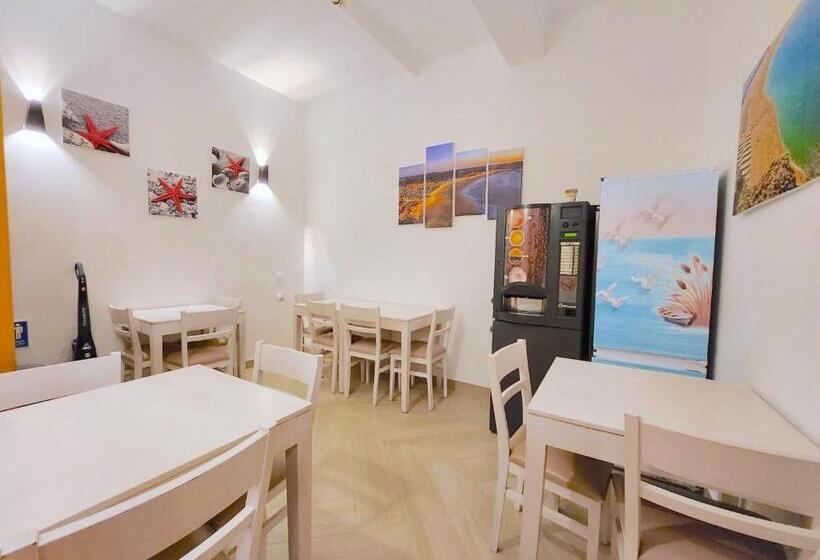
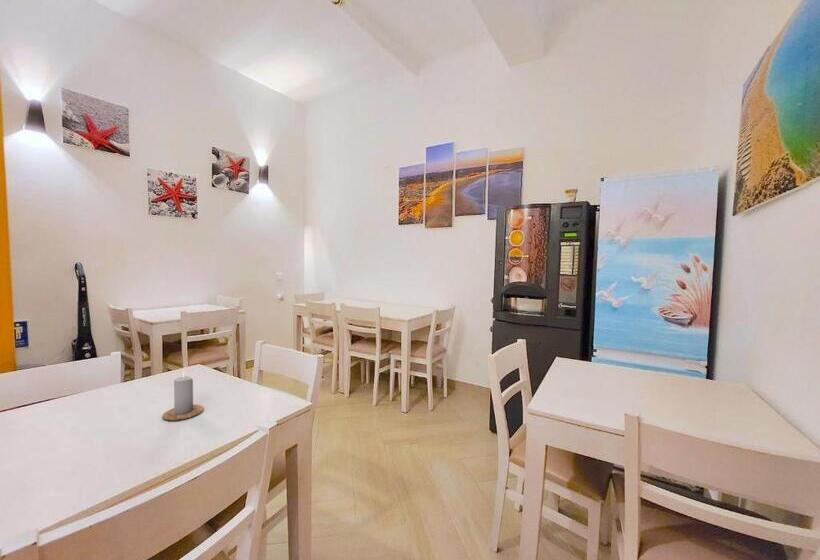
+ candle [161,371,205,422]
